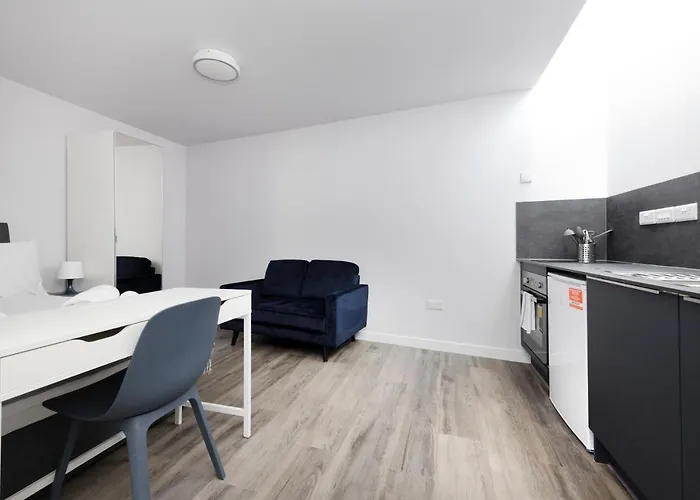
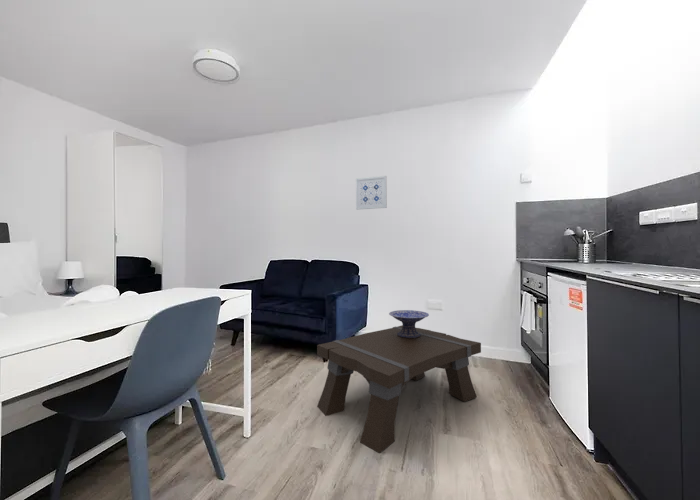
+ coffee table [316,324,482,454]
+ decorative bowl [388,309,430,338]
+ wall art [355,175,388,211]
